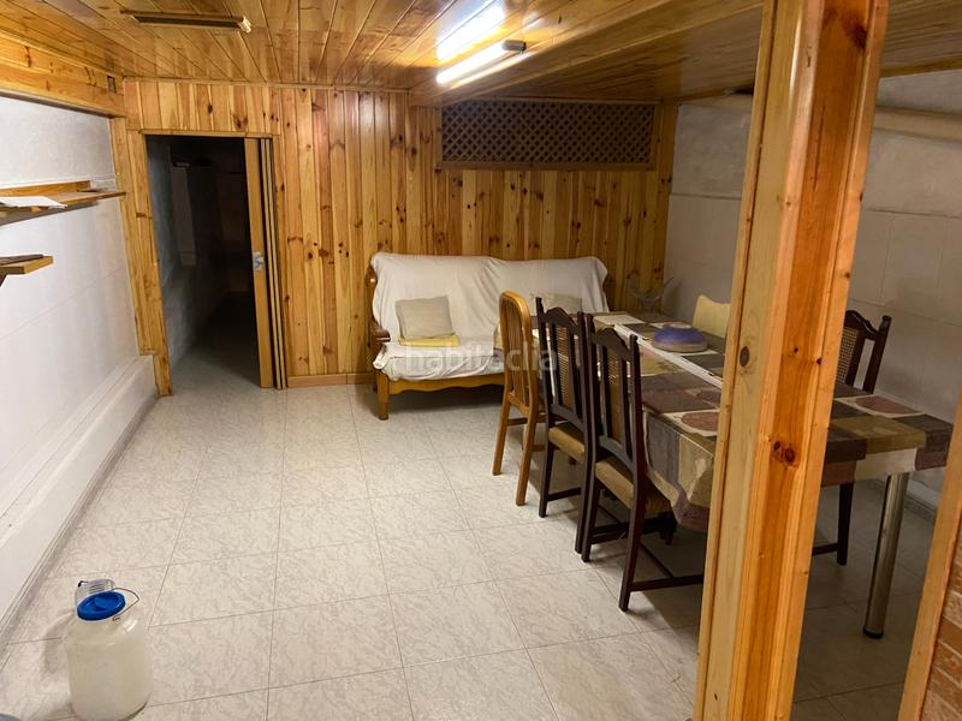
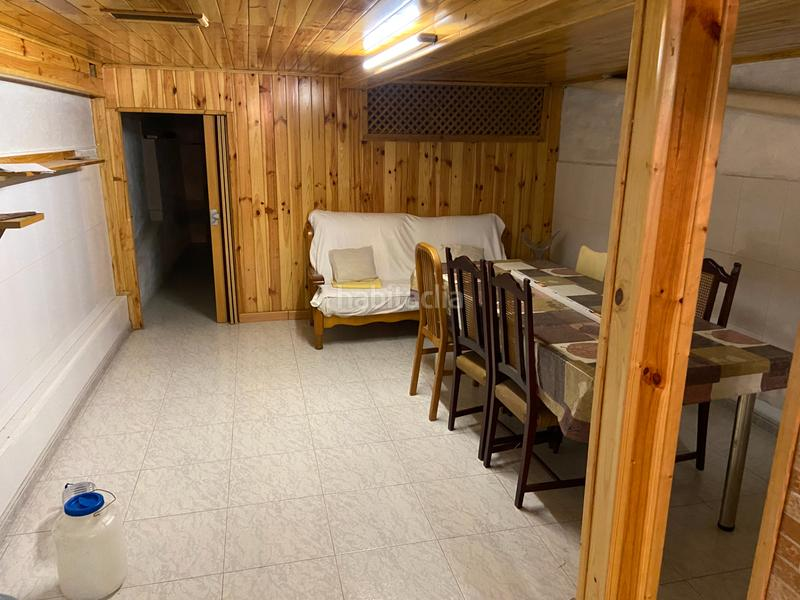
- decorative bowl [651,322,708,353]
